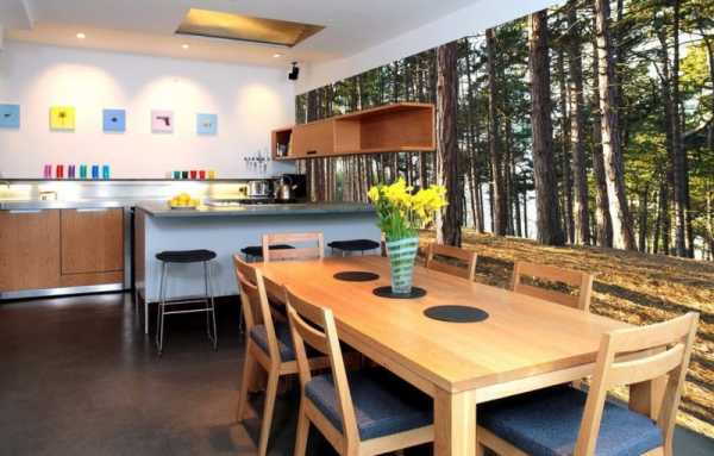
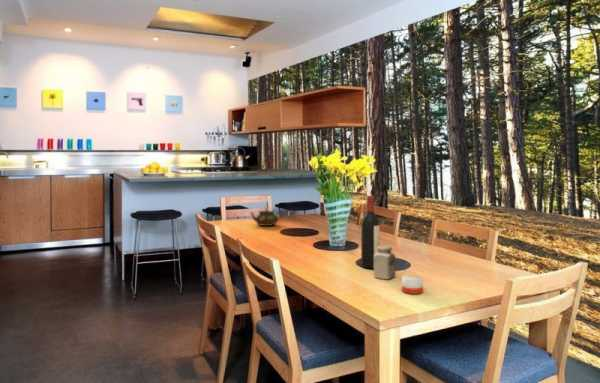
+ salt shaker [373,245,396,280]
+ teapot [250,206,283,227]
+ candle [401,268,424,295]
+ wine bottle [360,195,381,269]
